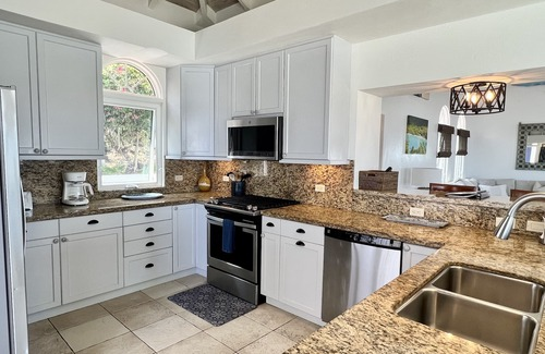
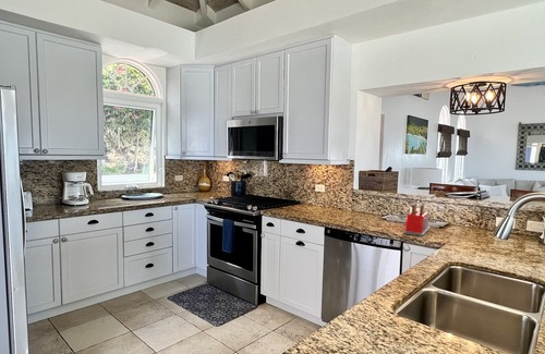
+ toaster [402,204,431,237]
